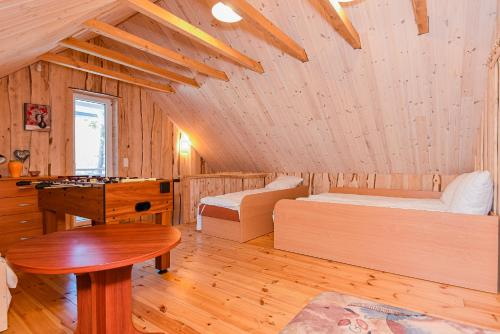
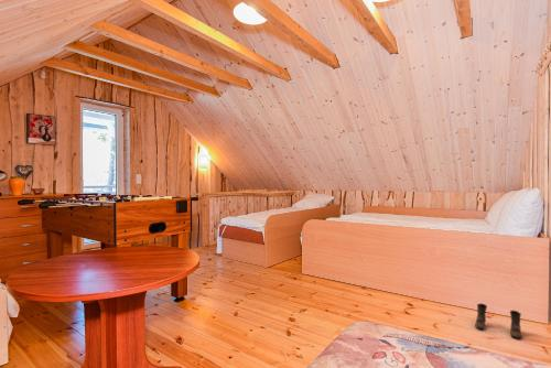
+ boots [474,302,522,339]
